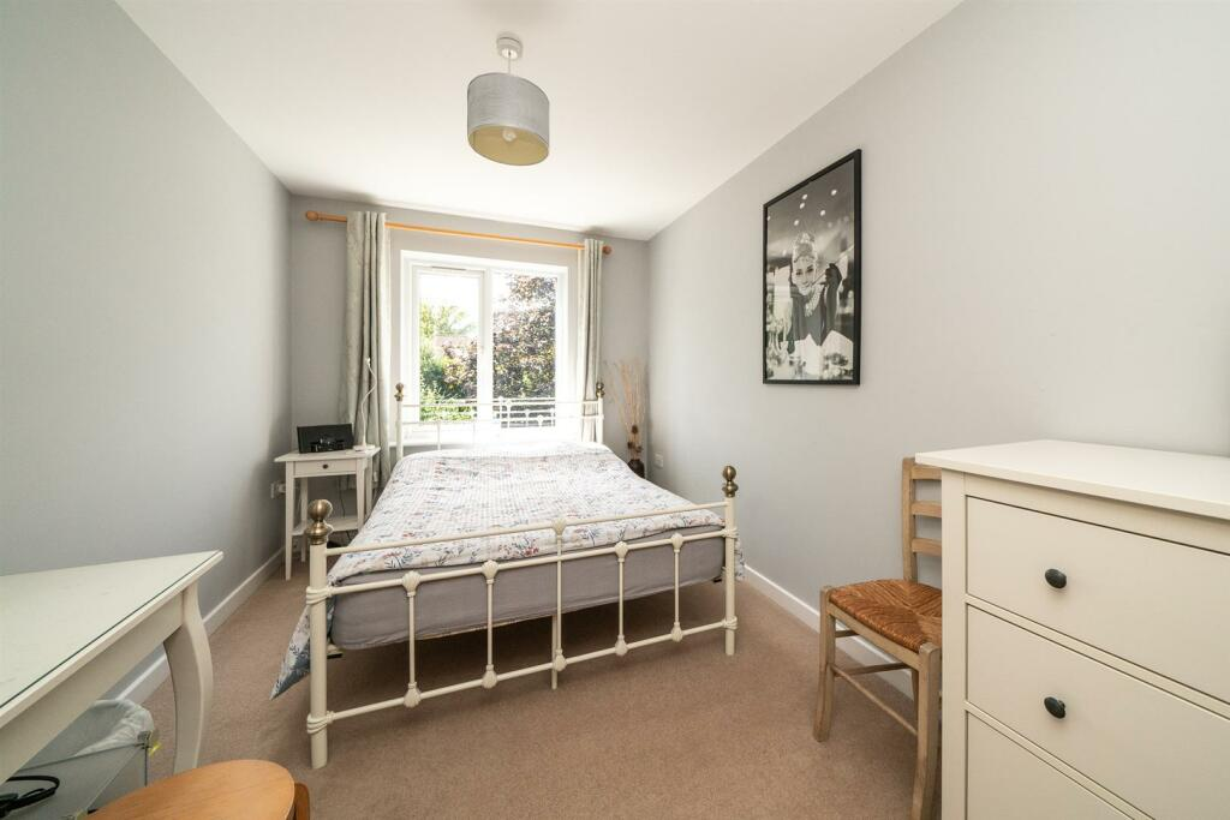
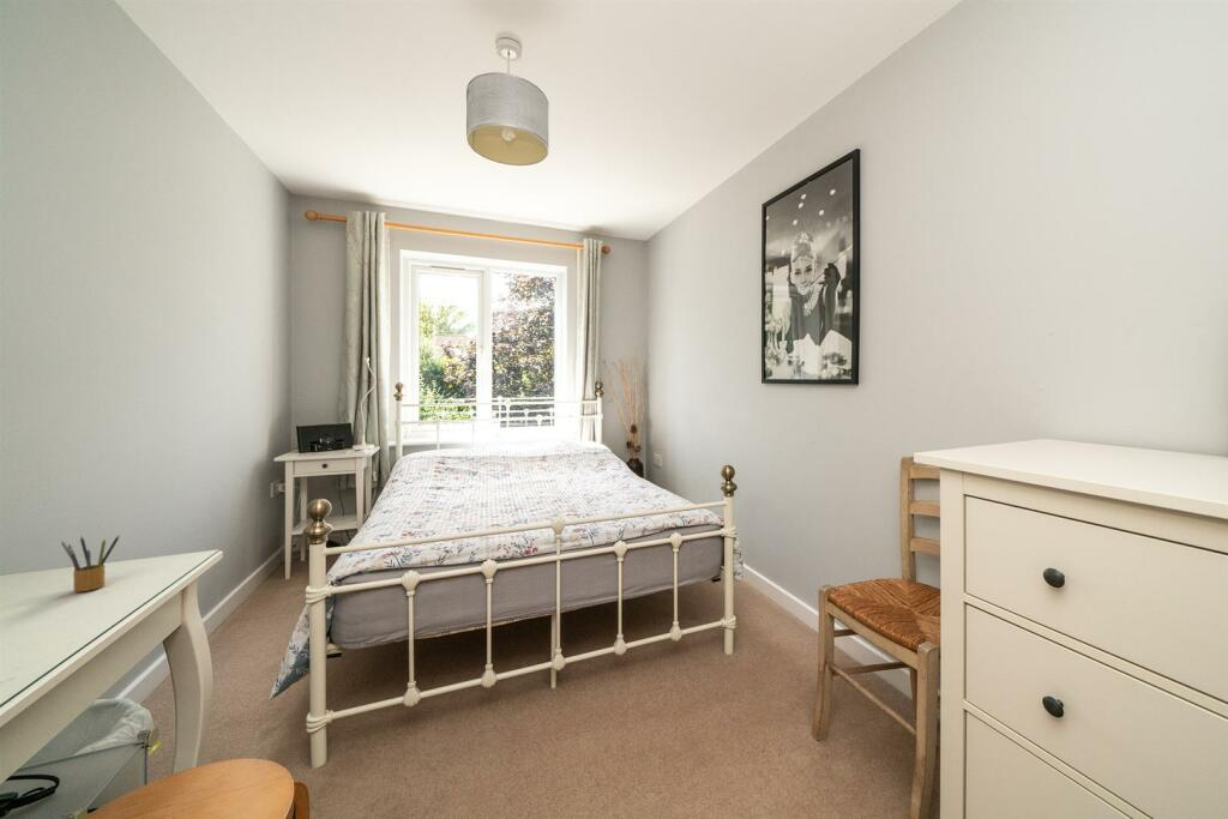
+ pencil box [60,534,121,592]
